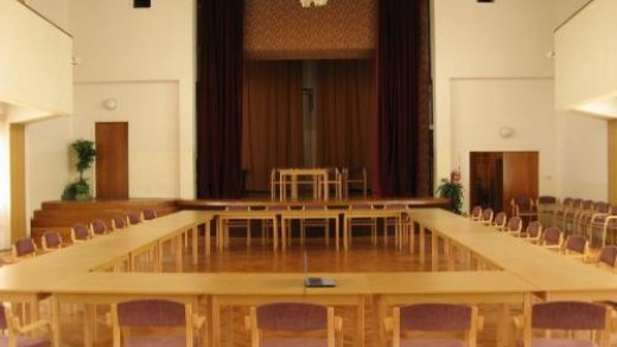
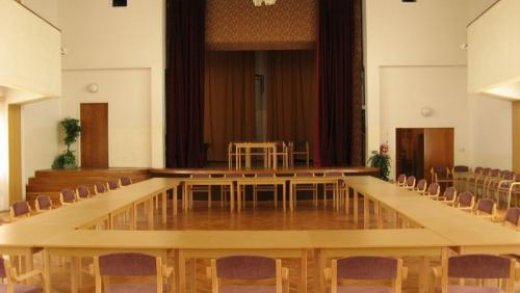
- laptop [304,251,337,287]
